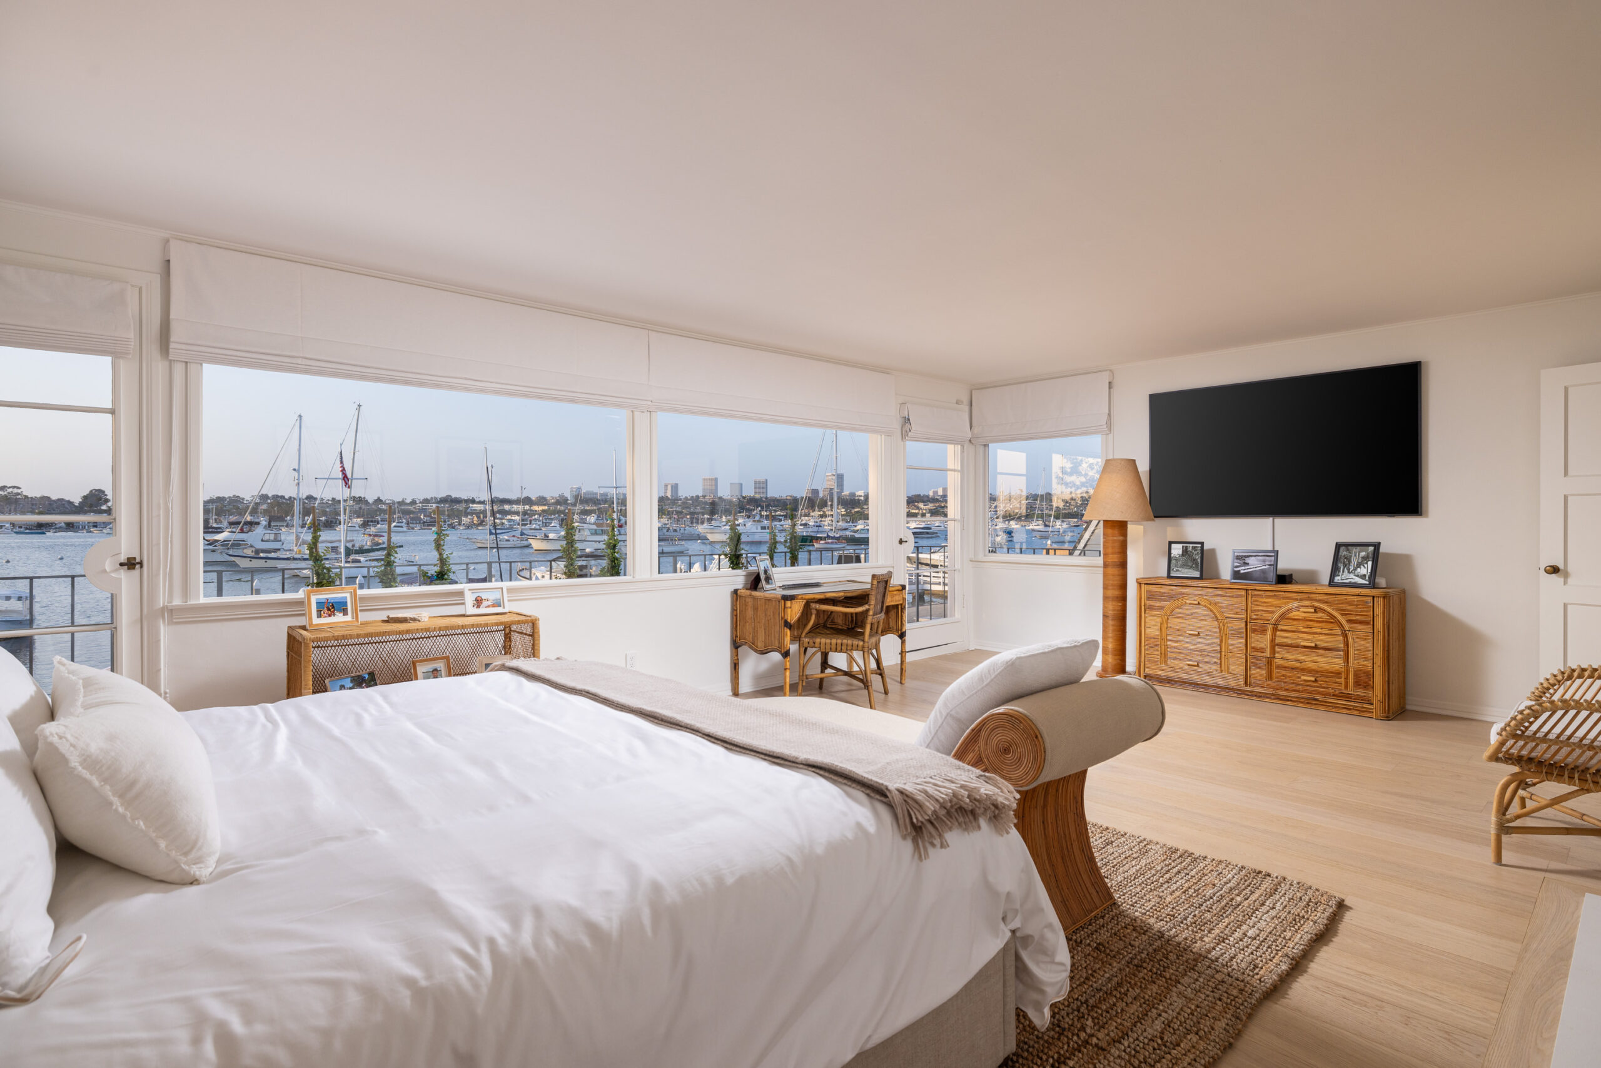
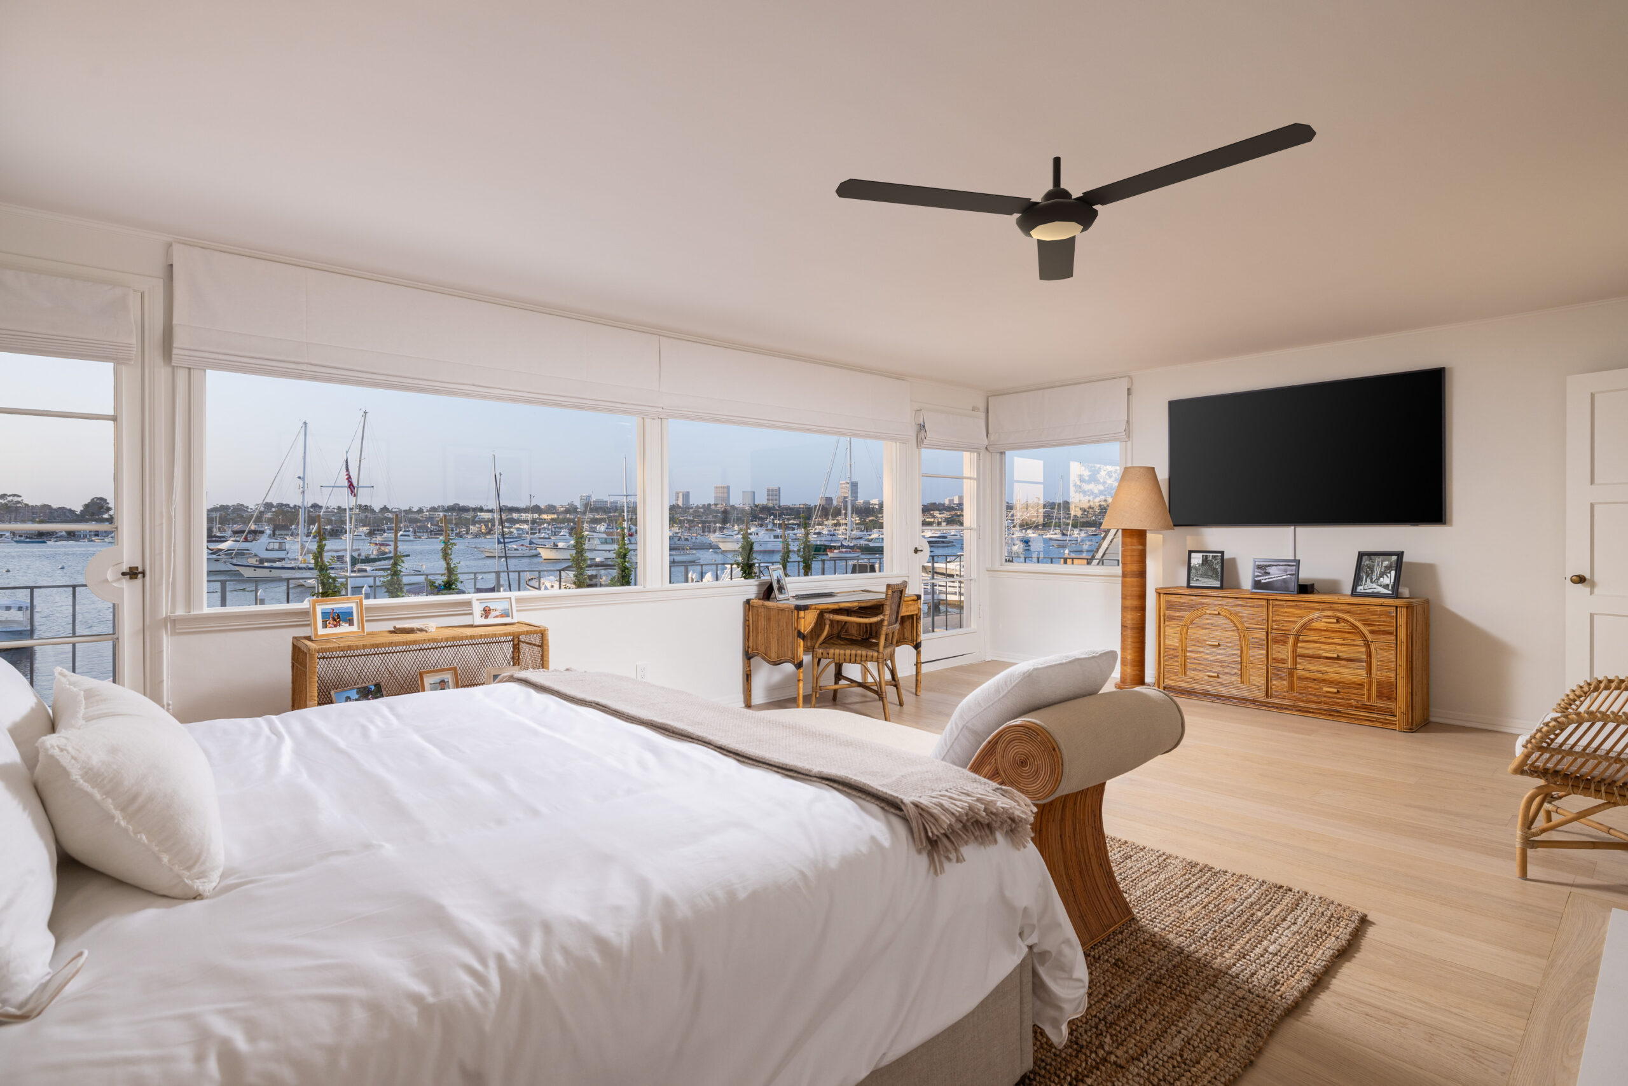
+ ceiling fan [835,122,1316,281]
